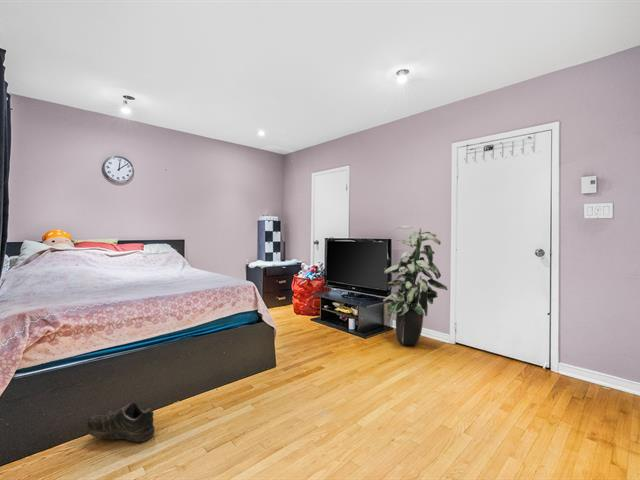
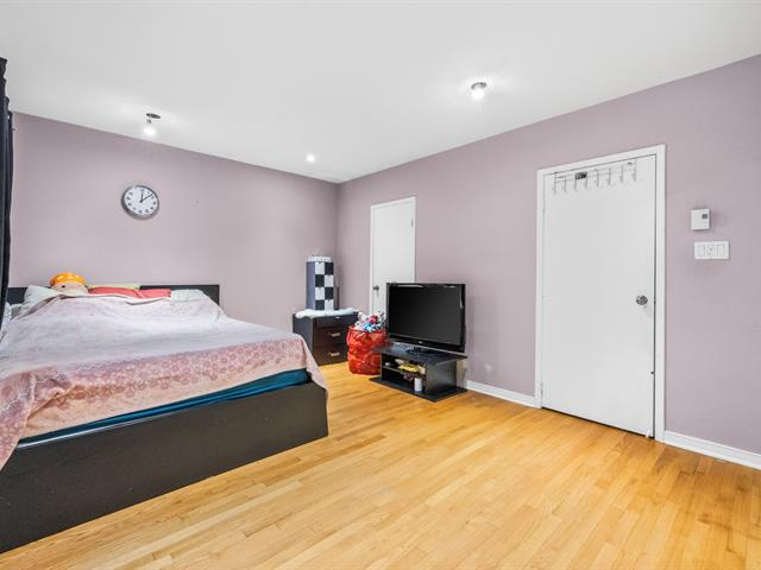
- shoe [85,402,156,443]
- indoor plant [382,224,449,346]
